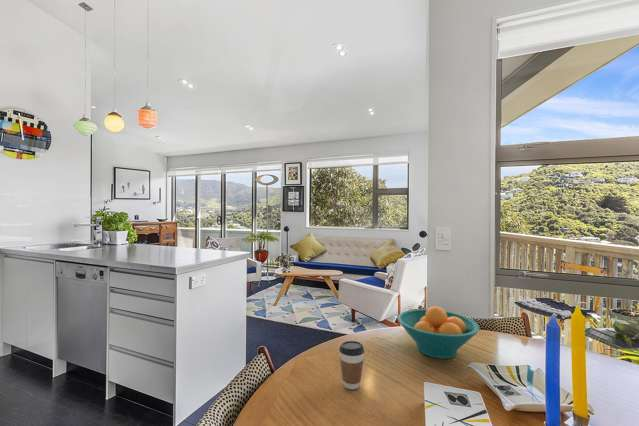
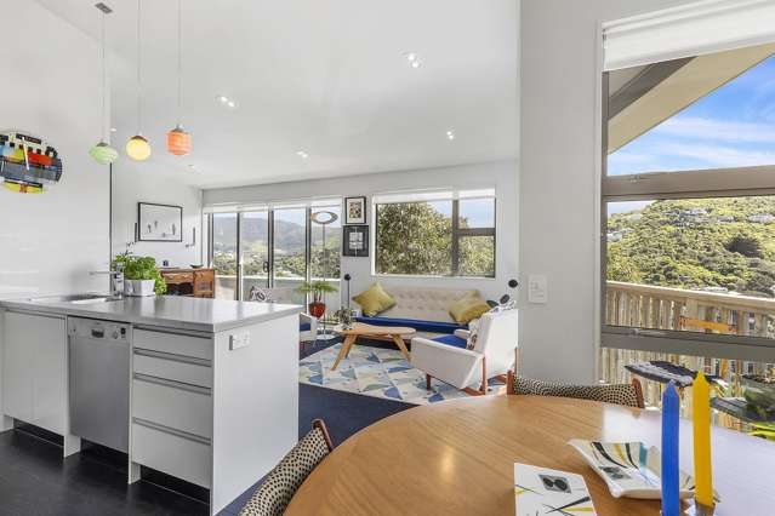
- fruit bowl [396,305,480,360]
- coffee cup [338,340,365,390]
